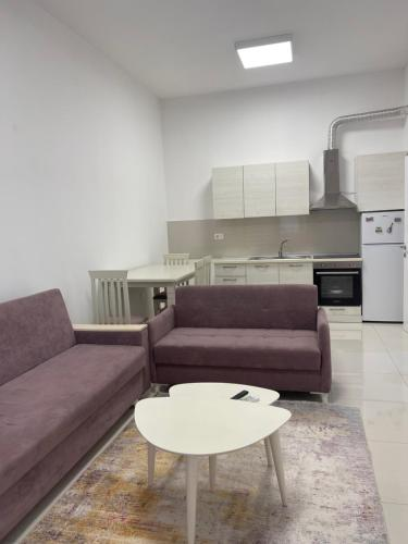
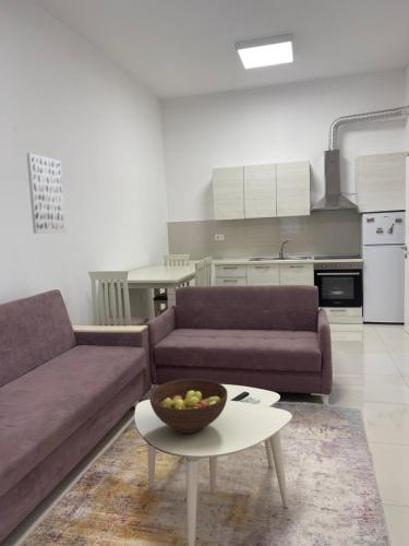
+ wall art [25,152,68,235]
+ fruit bowl [148,378,228,435]
